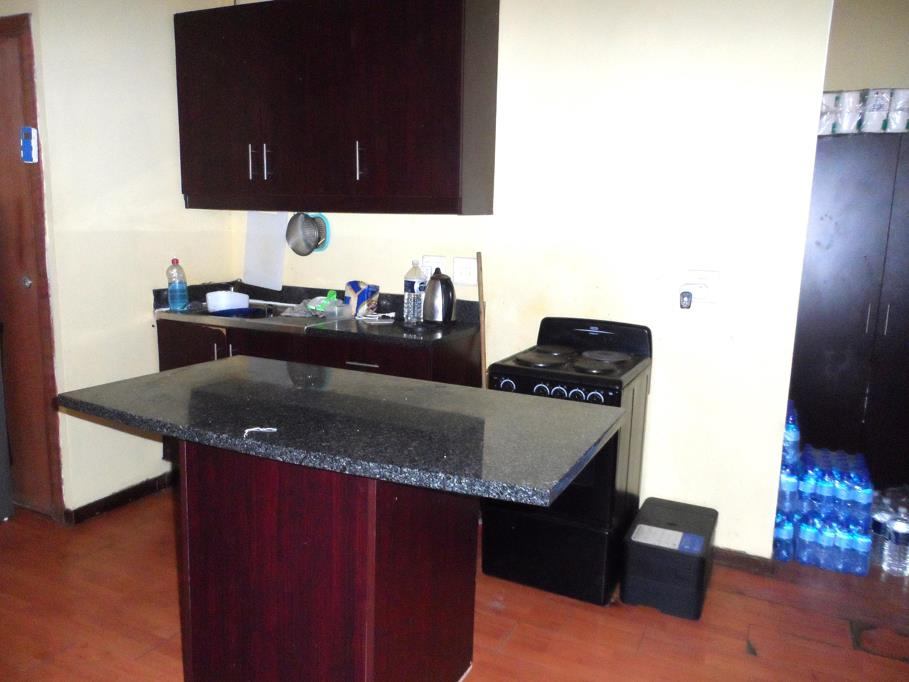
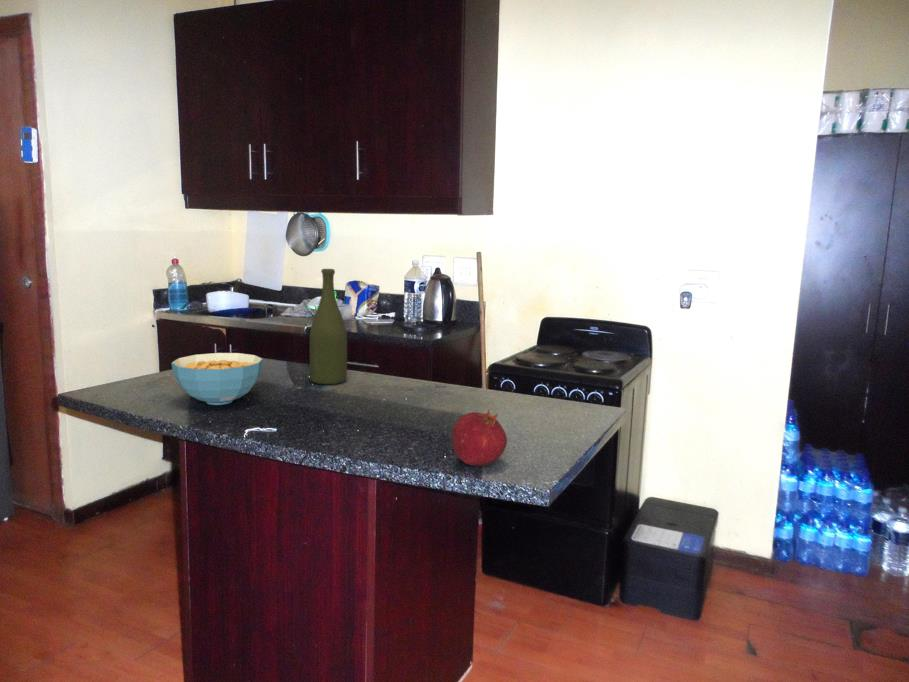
+ bottle [309,268,348,385]
+ cereal bowl [170,352,264,406]
+ fruit [451,409,508,467]
